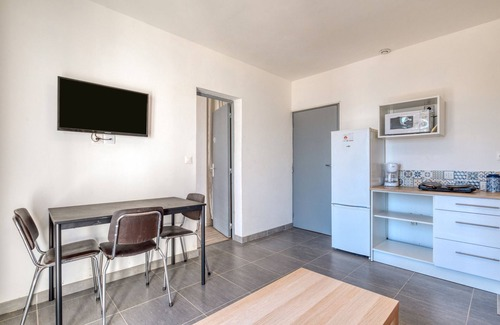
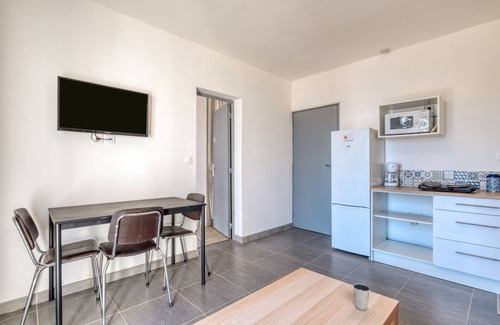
+ dixie cup [352,282,371,311]
